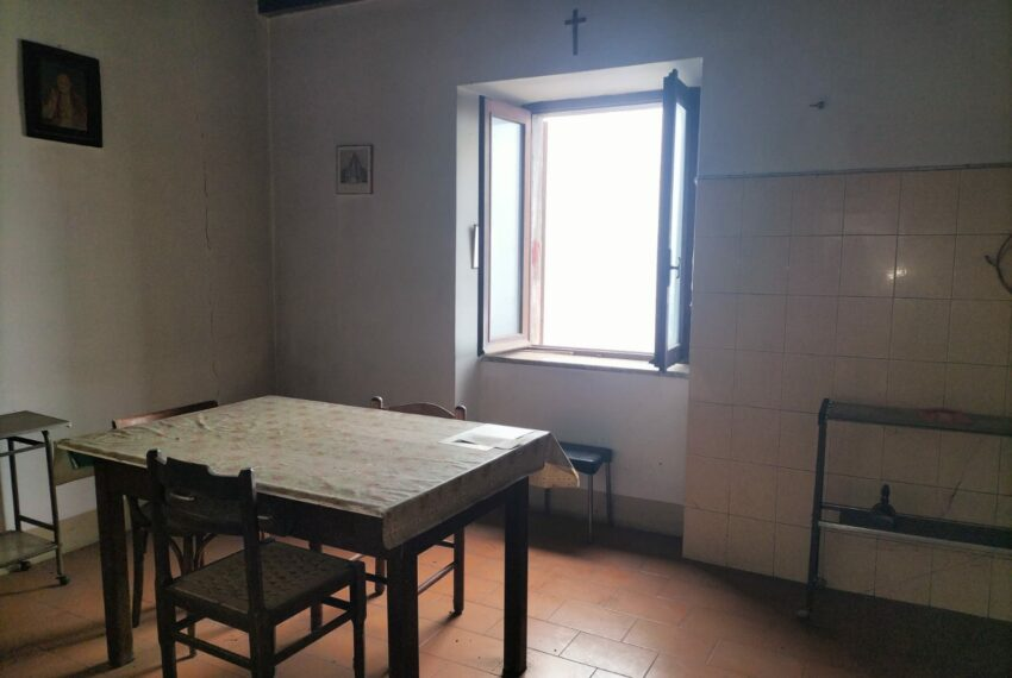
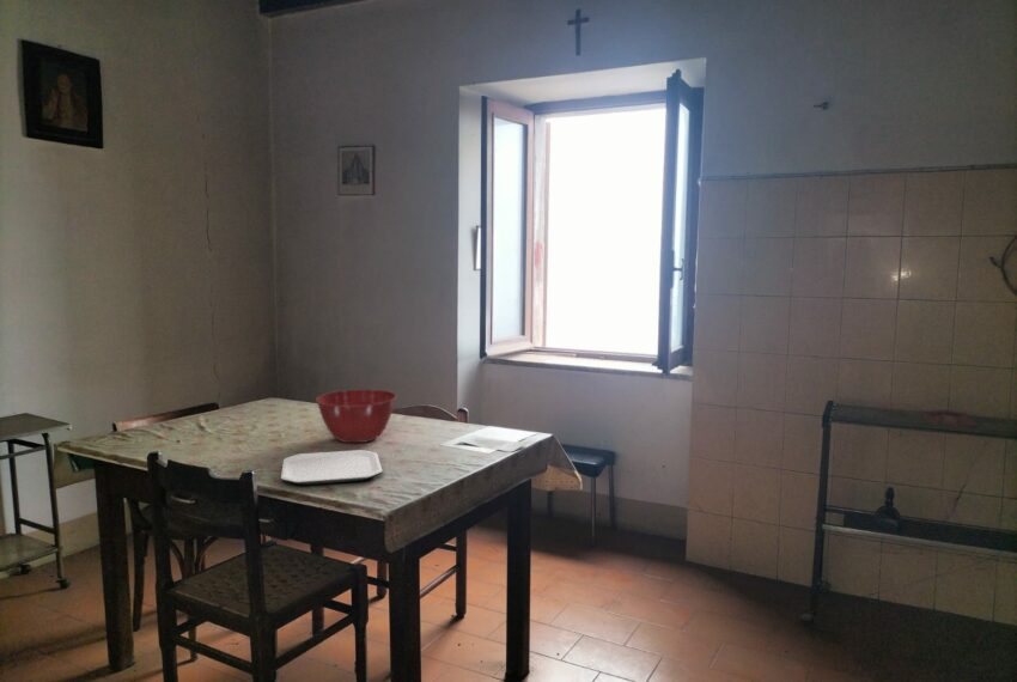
+ plate [280,449,384,486]
+ mixing bowl [315,388,397,444]
